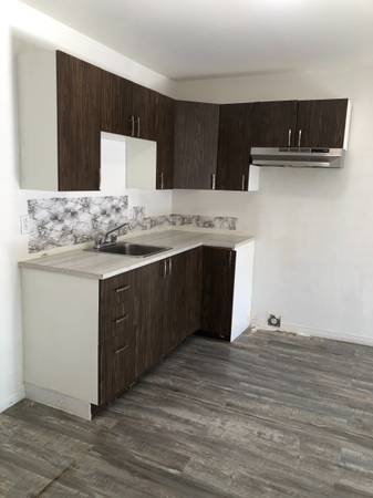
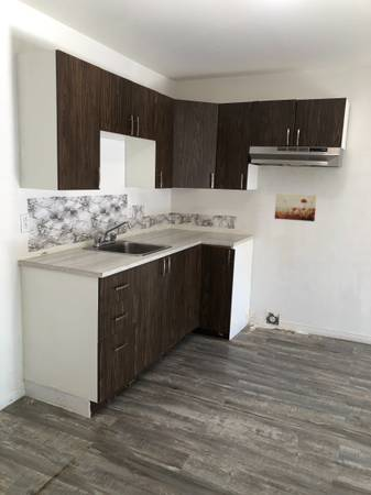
+ wall art [273,193,318,222]
